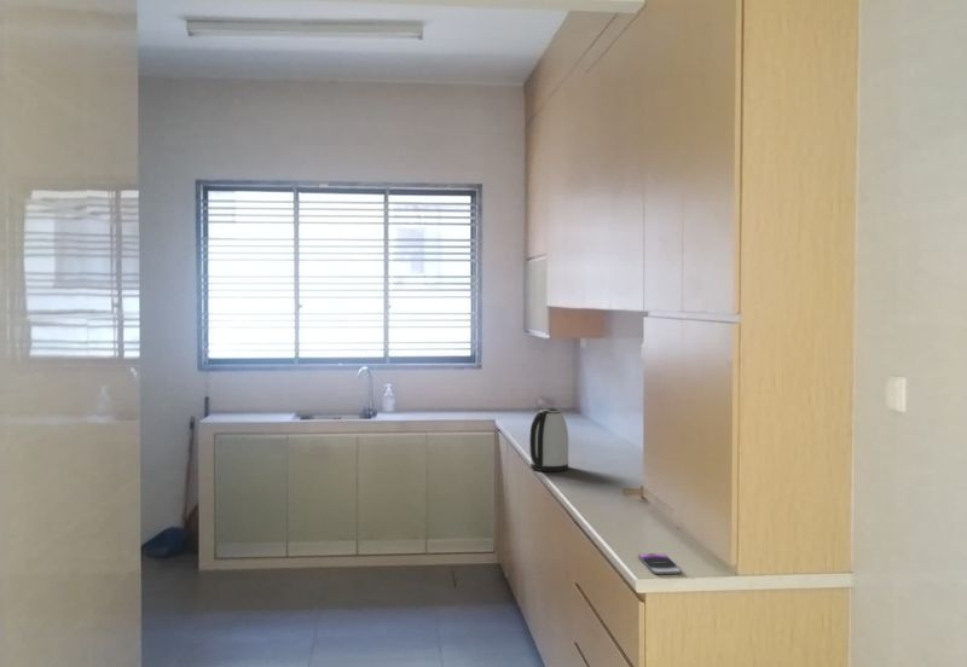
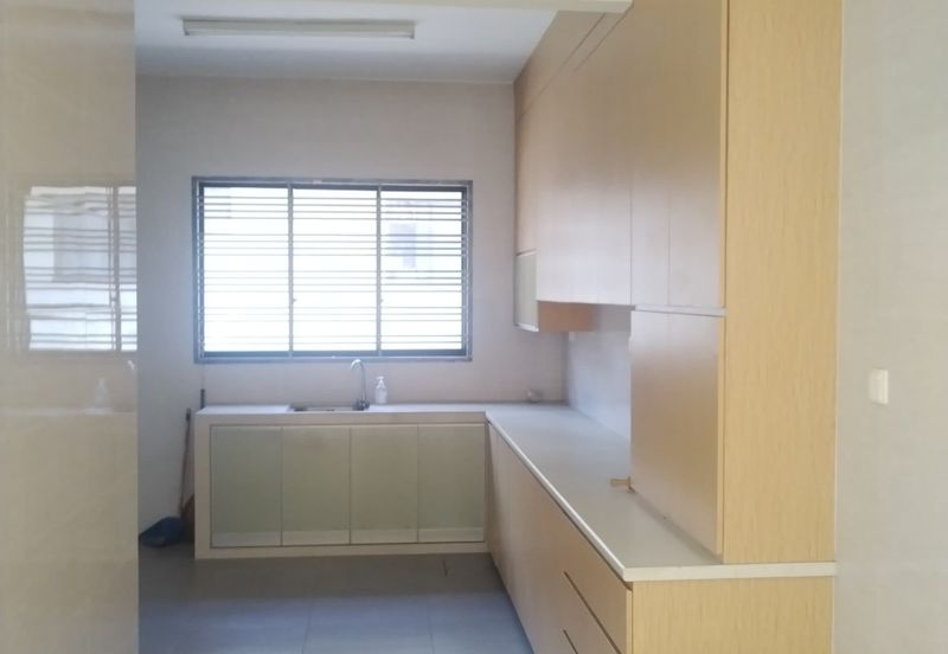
- smartphone [637,552,683,575]
- kettle [528,407,571,472]
